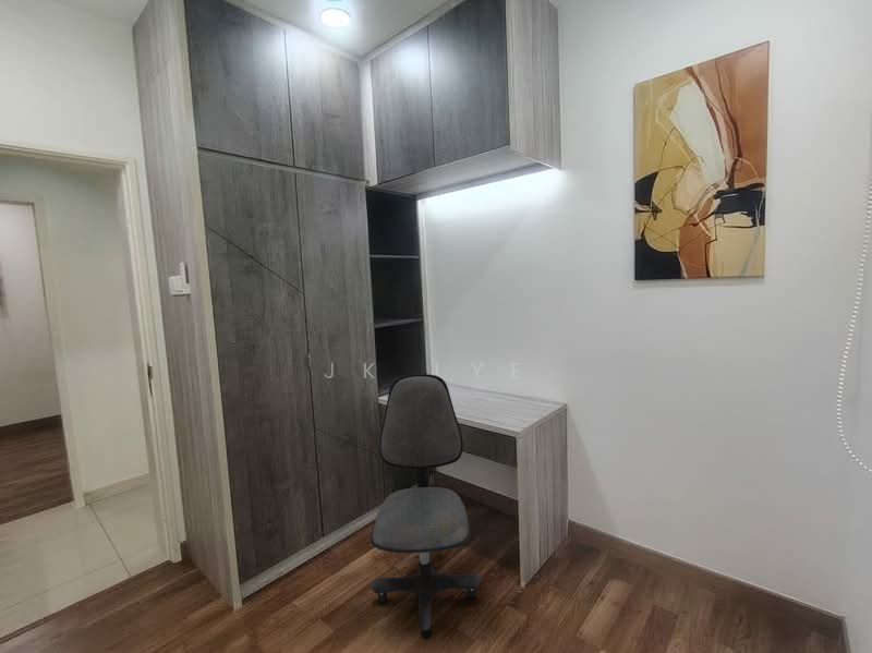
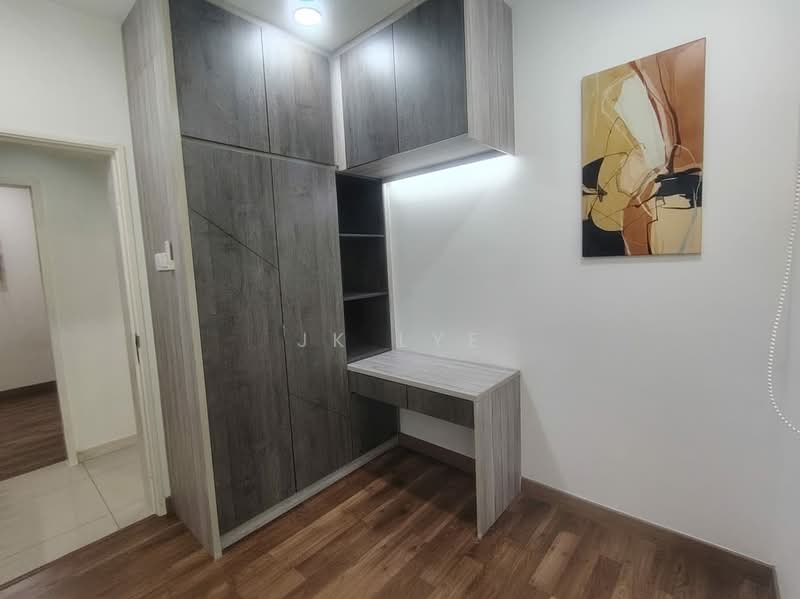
- office chair [370,373,483,640]
